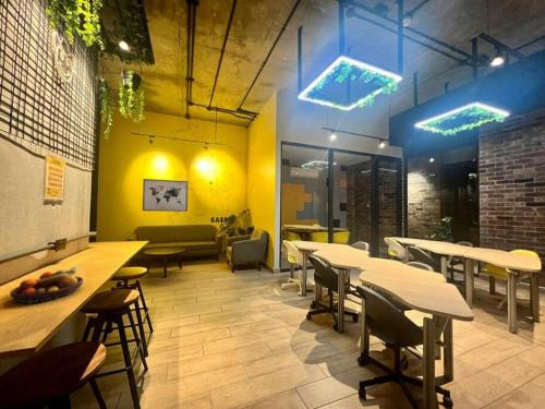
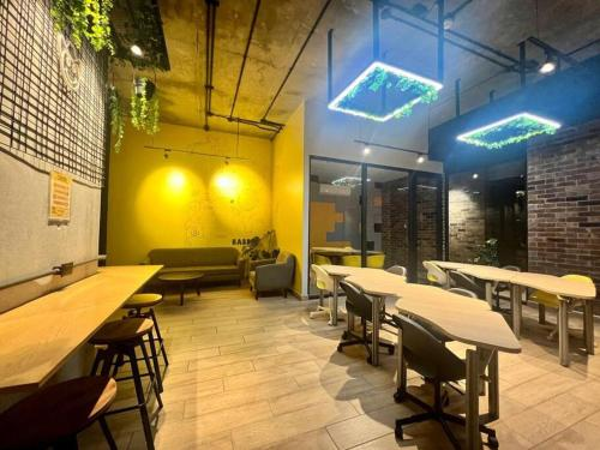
- fruit bowl [9,265,85,305]
- wall art [142,178,190,213]
